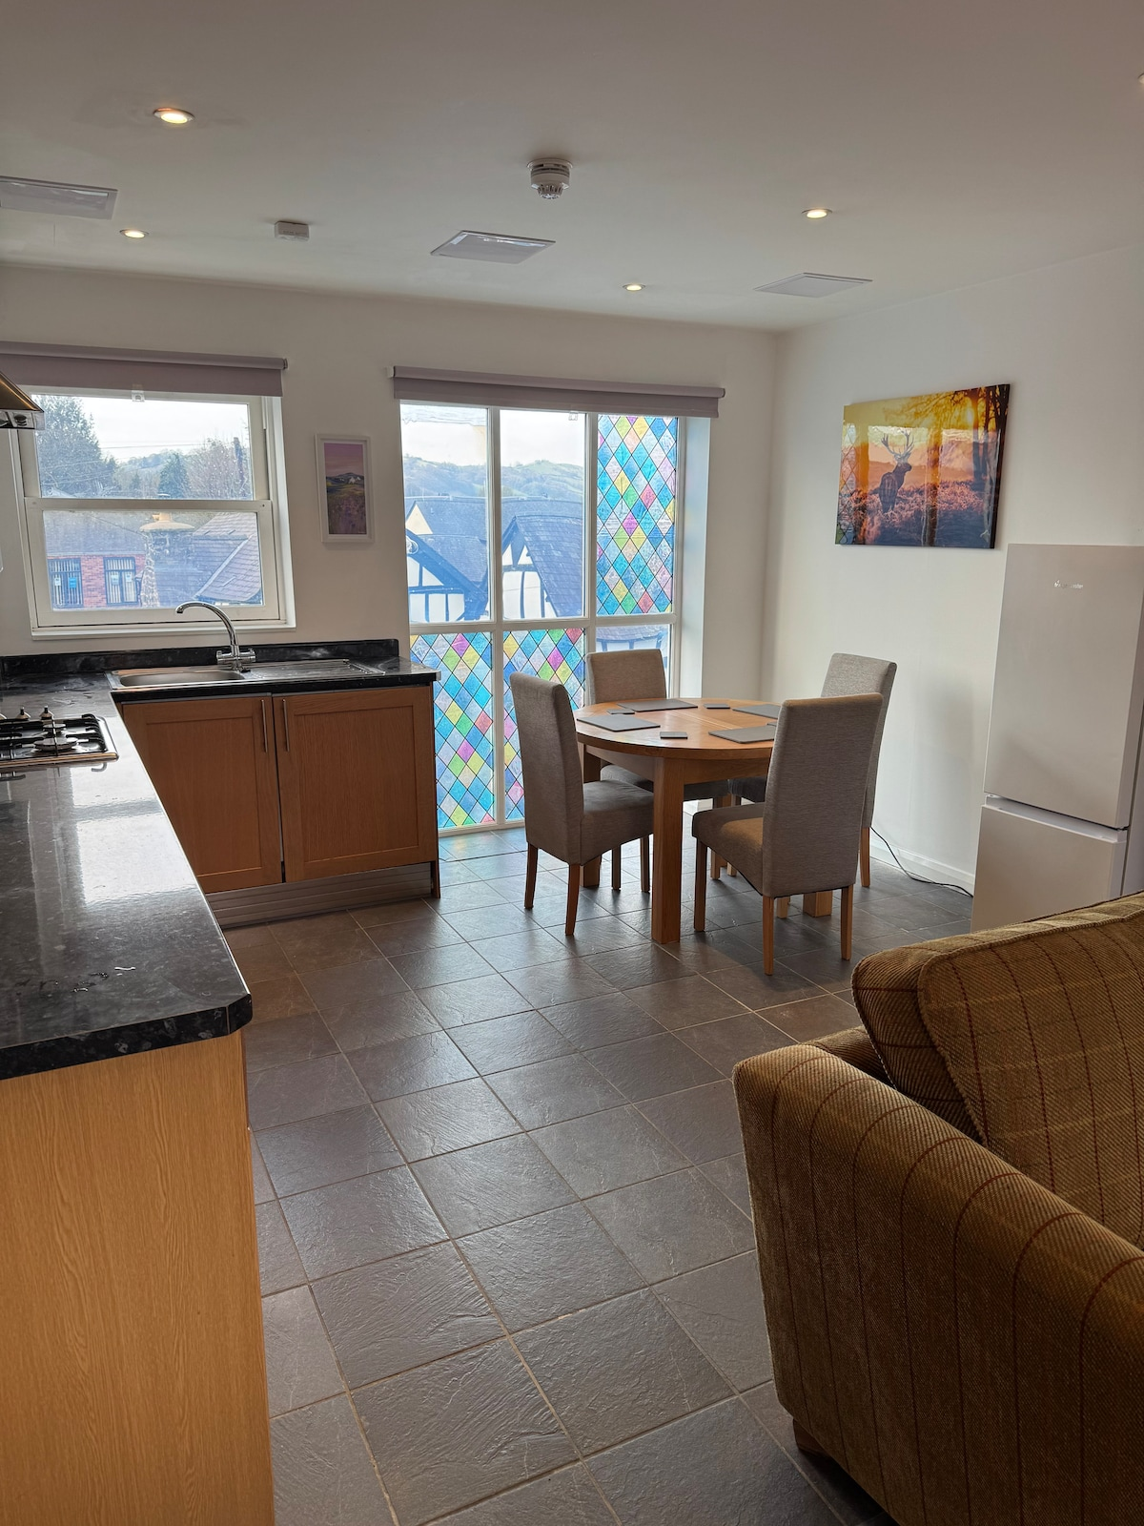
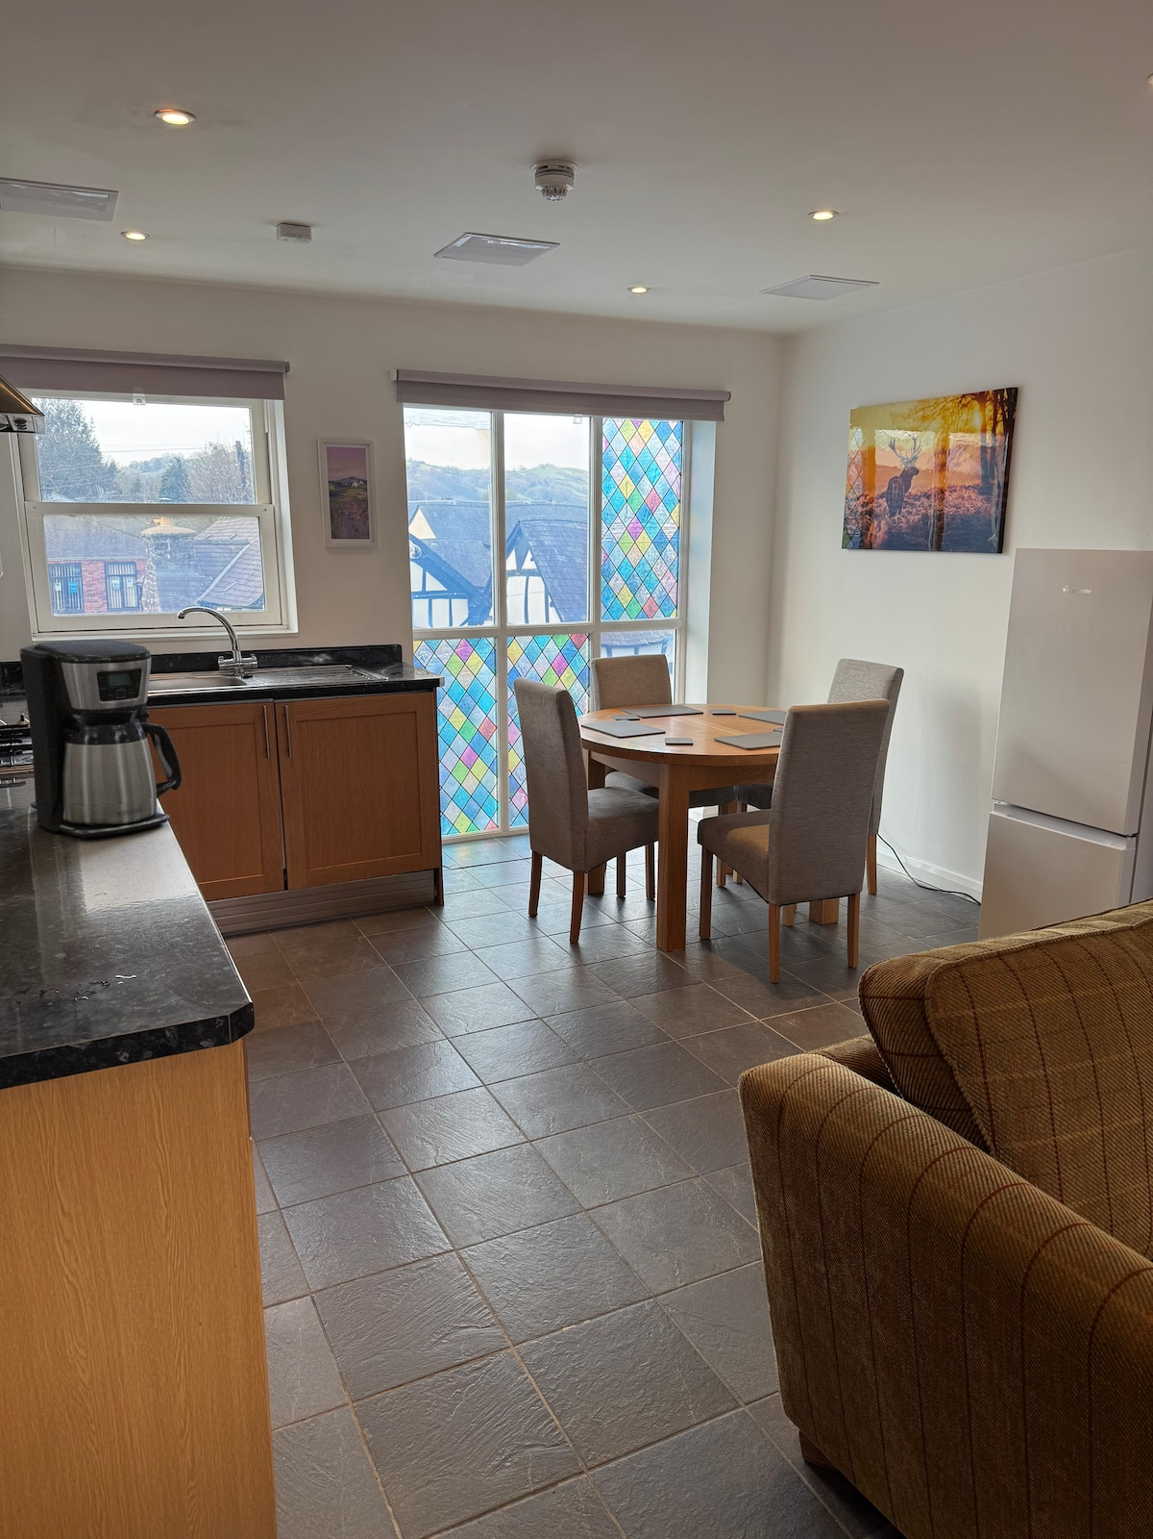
+ coffee maker [19,639,183,839]
